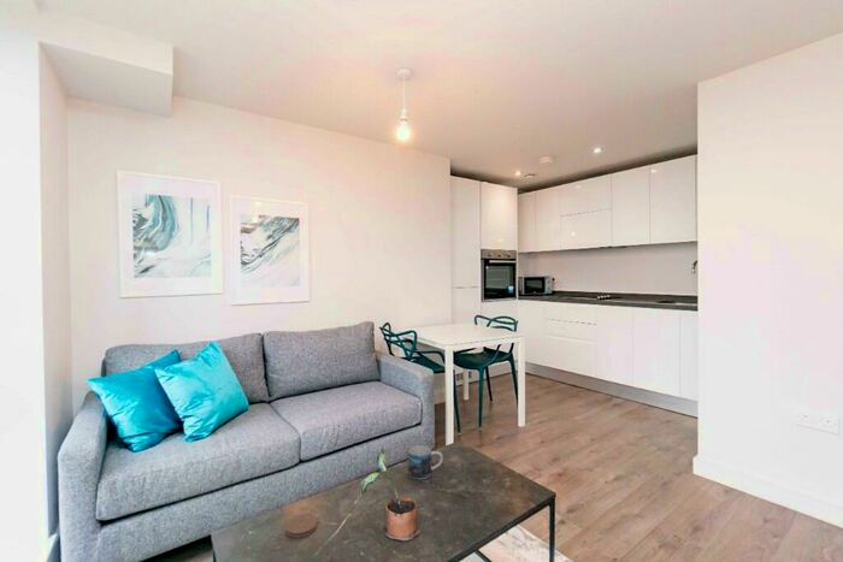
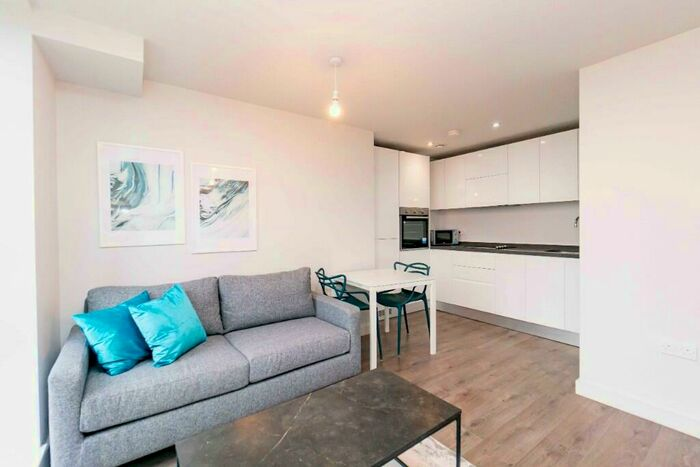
- mug [407,444,443,480]
- coaster [284,513,318,539]
- potted plant [360,448,421,543]
